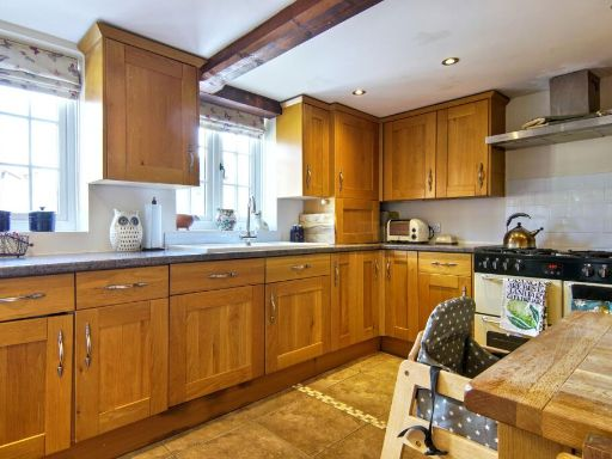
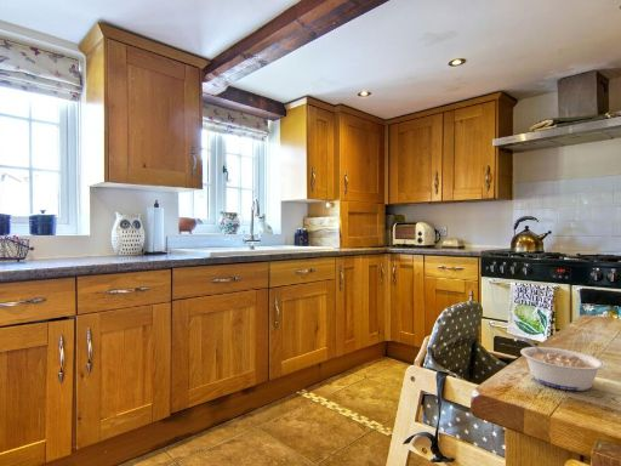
+ legume [519,337,606,392]
